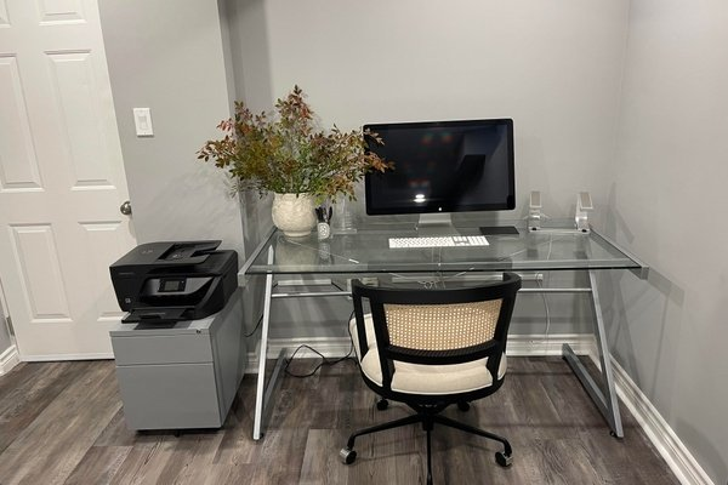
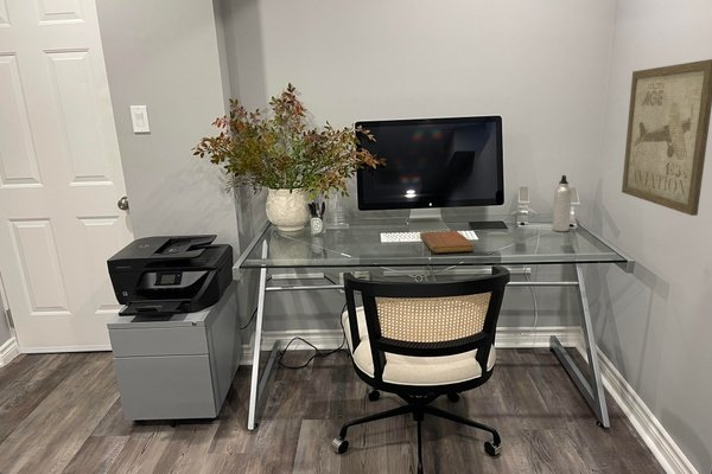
+ notebook [419,230,475,254]
+ wall art [621,58,712,217]
+ water bottle [552,174,573,232]
